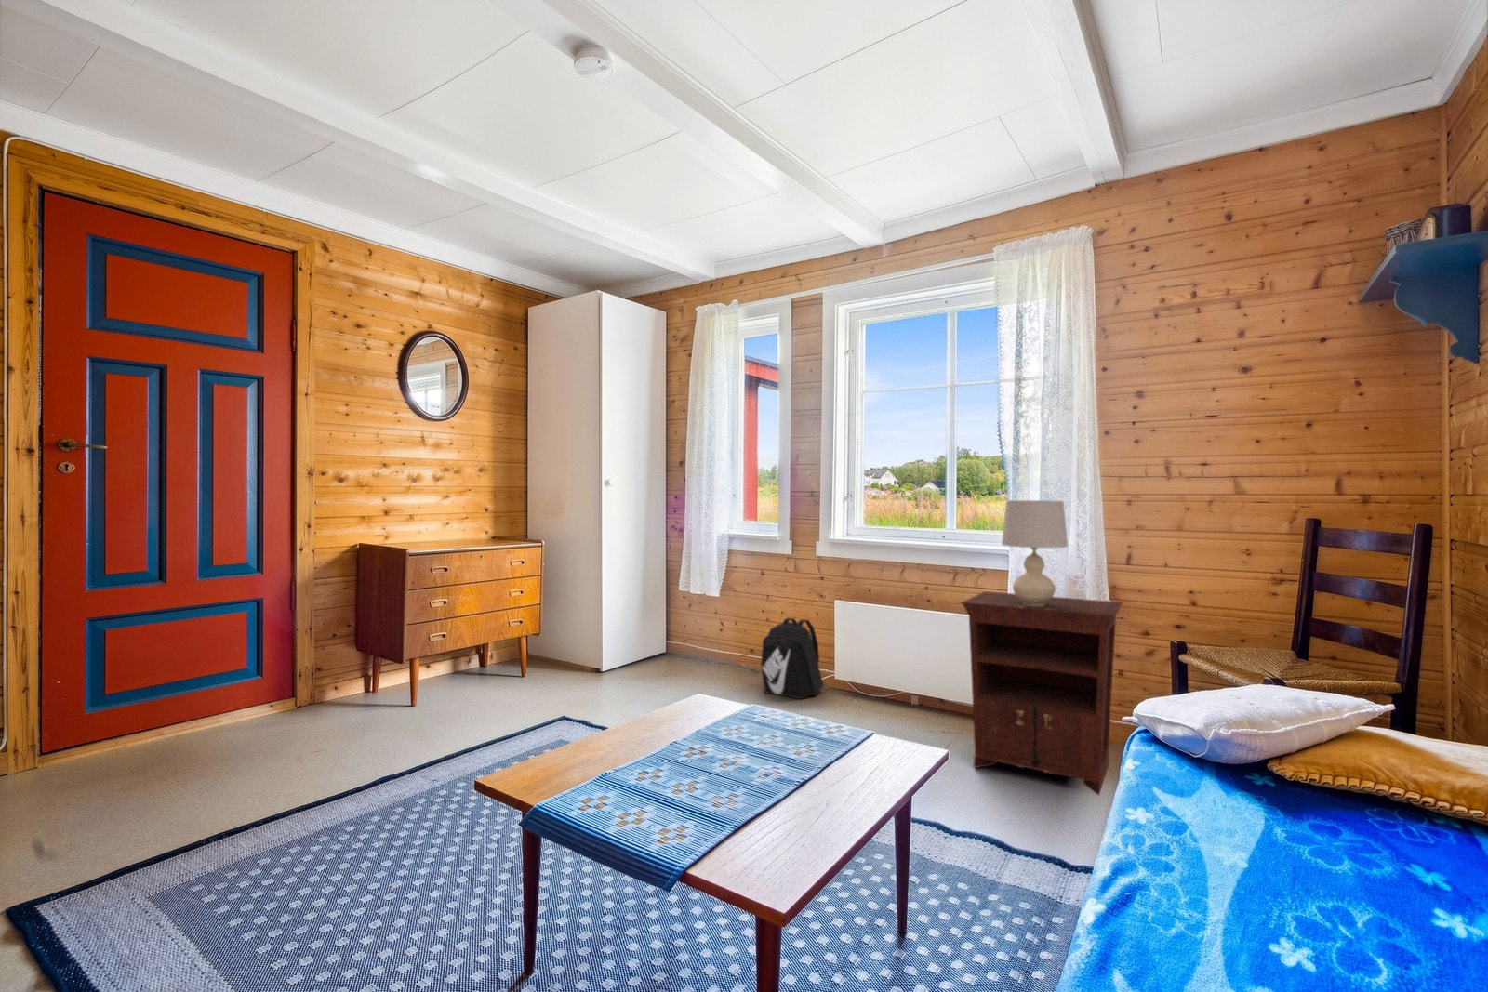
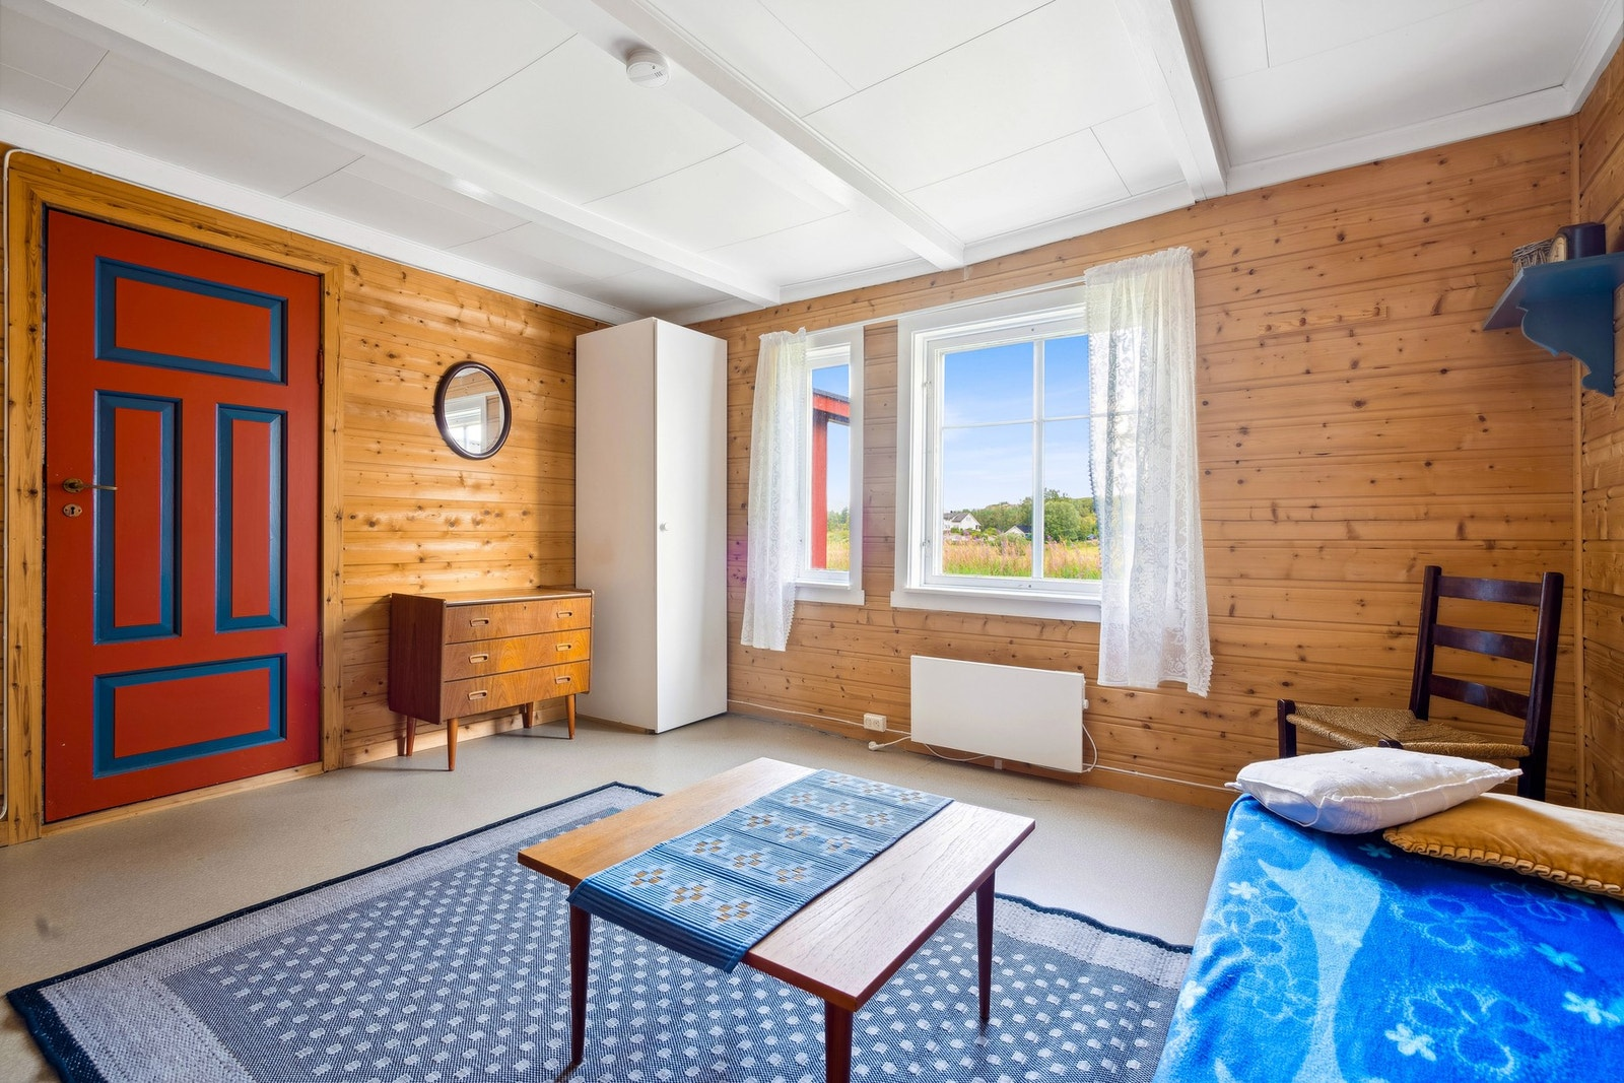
- table lamp [1001,499,1068,607]
- nightstand [961,590,1124,797]
- backpack [761,617,825,700]
